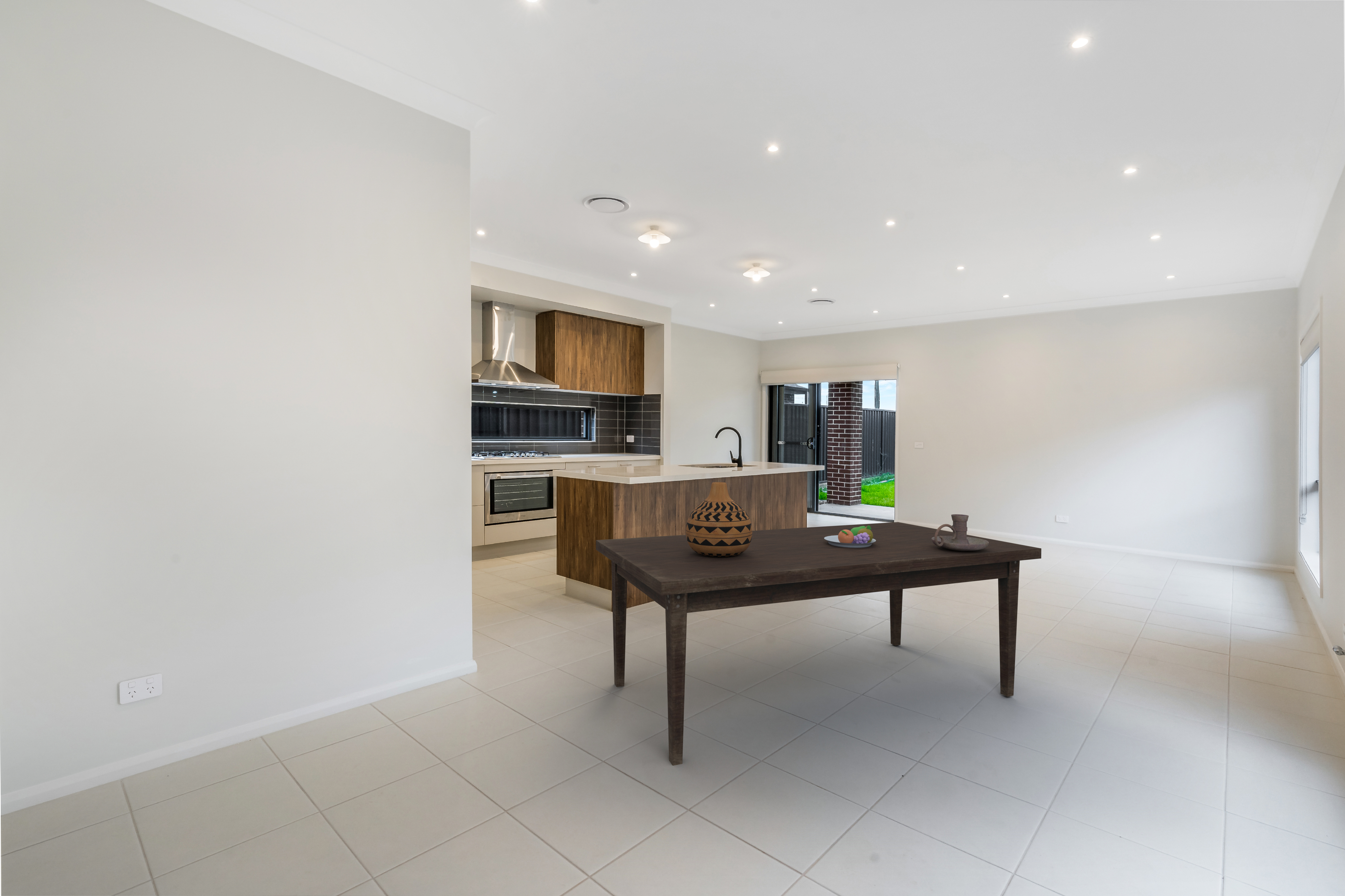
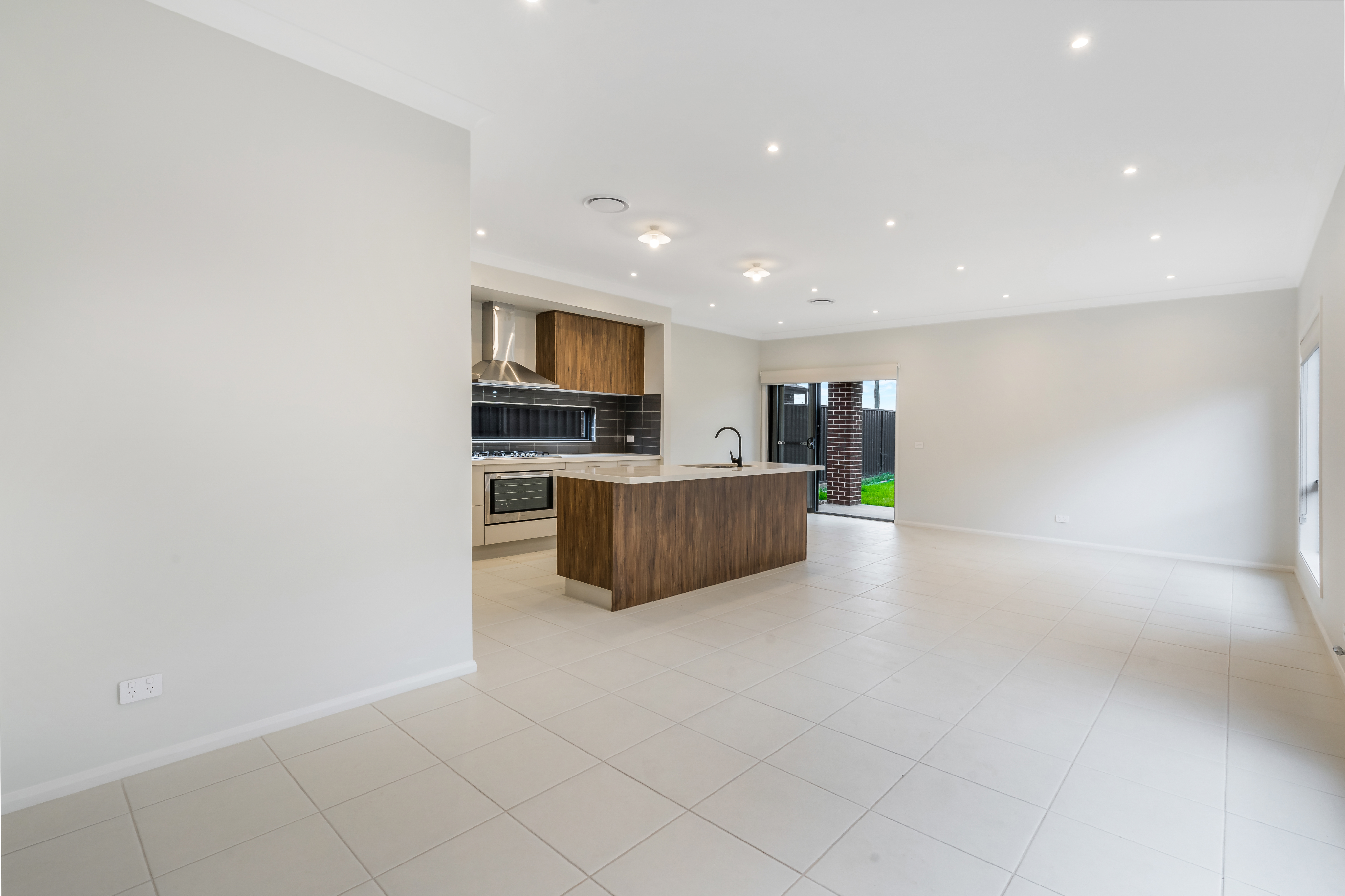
- vase [686,482,753,557]
- fruit bowl [824,526,876,548]
- candle holder [932,514,989,551]
- dining table [596,522,1042,766]
